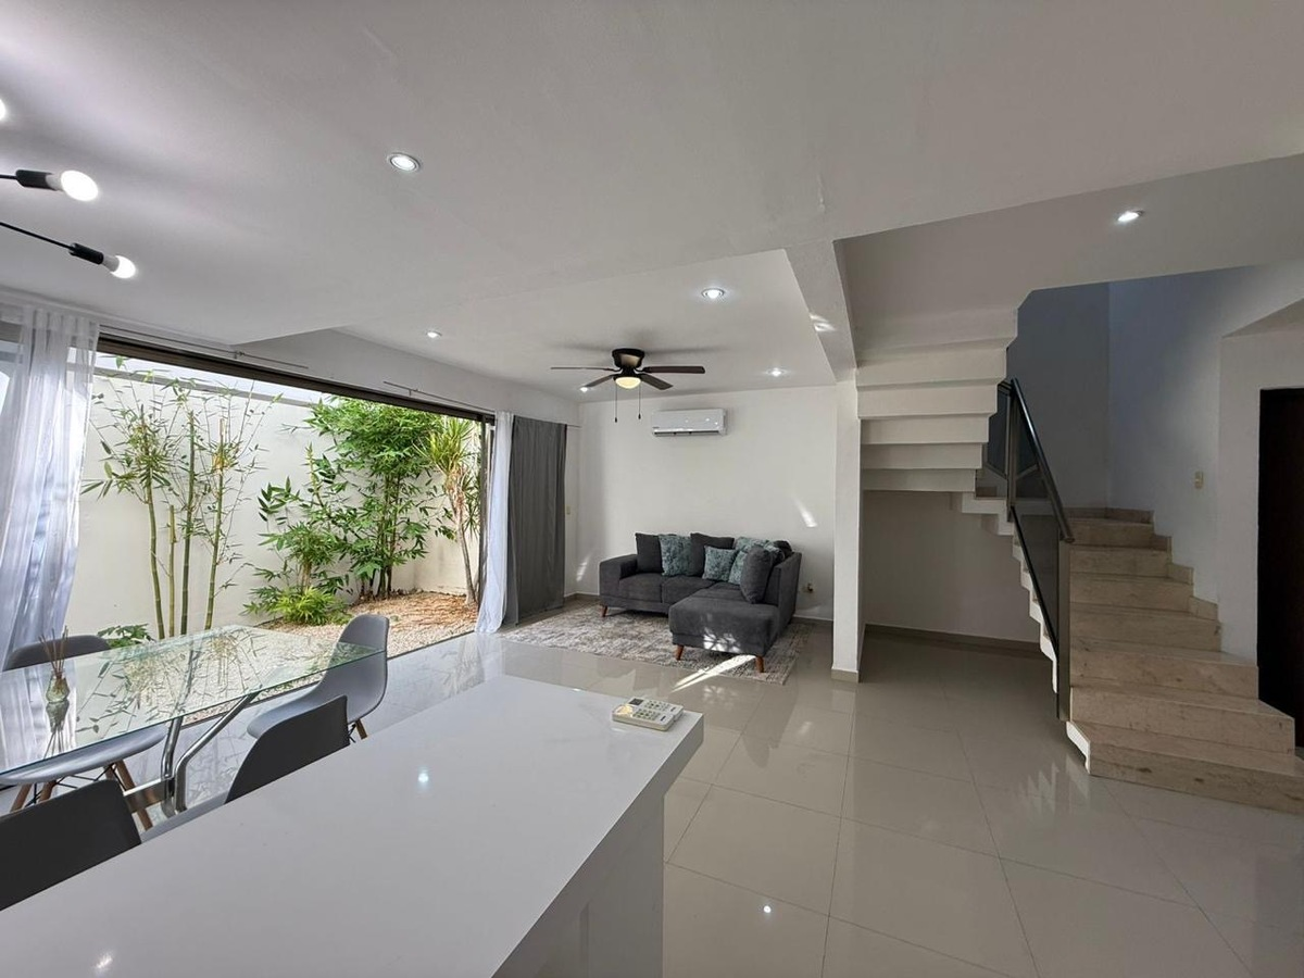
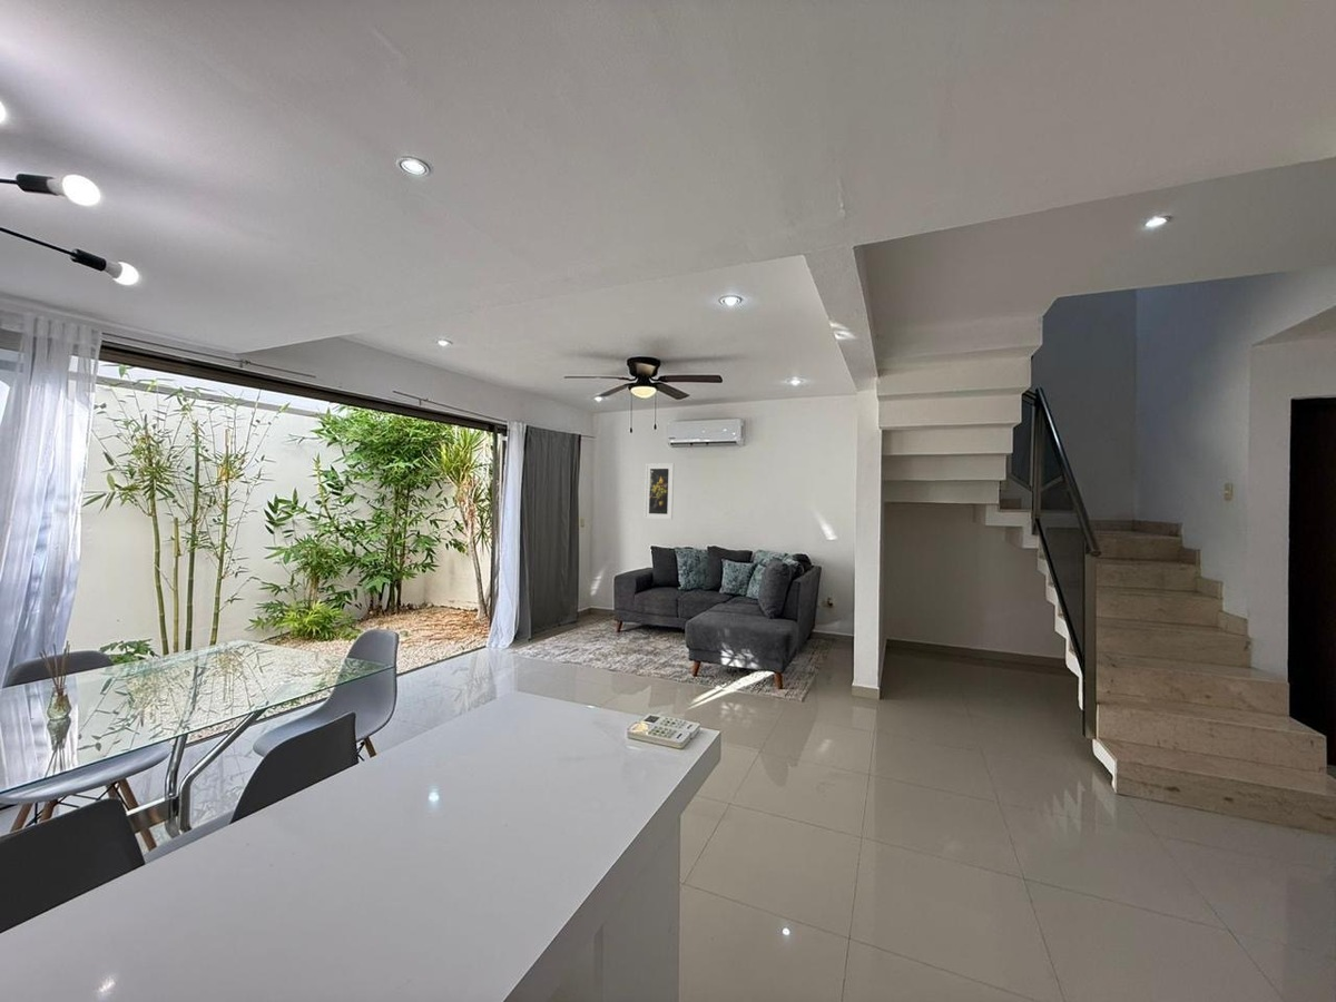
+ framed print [644,462,675,521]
